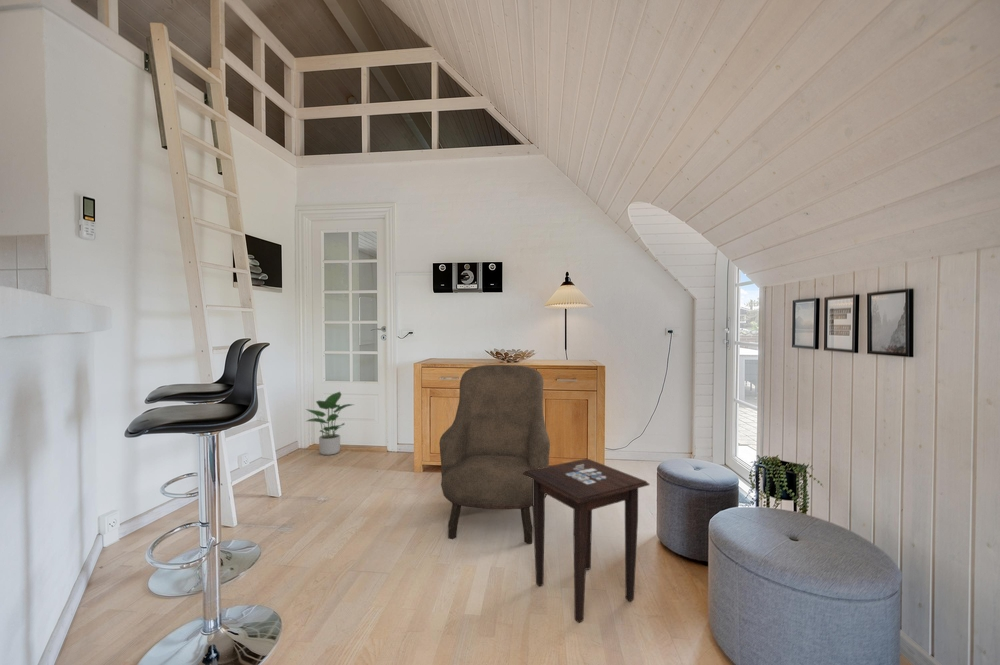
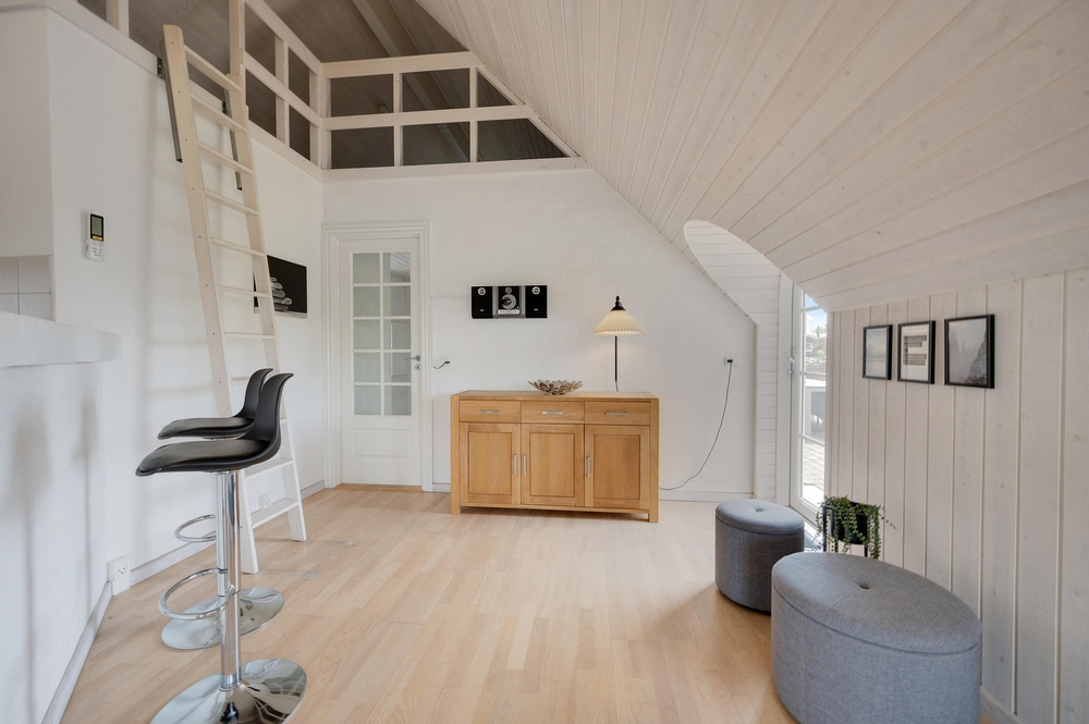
- potted plant [305,391,354,456]
- side table [523,458,650,624]
- armchair [438,364,551,545]
